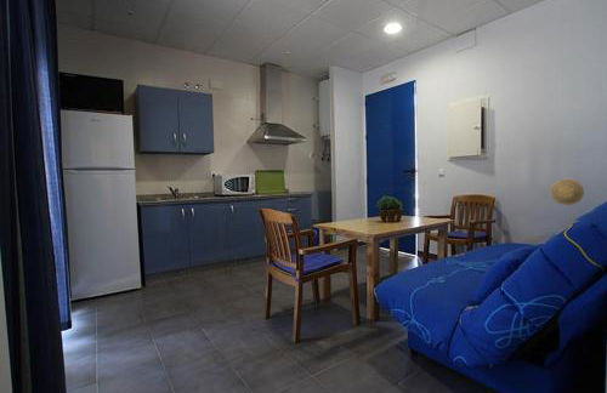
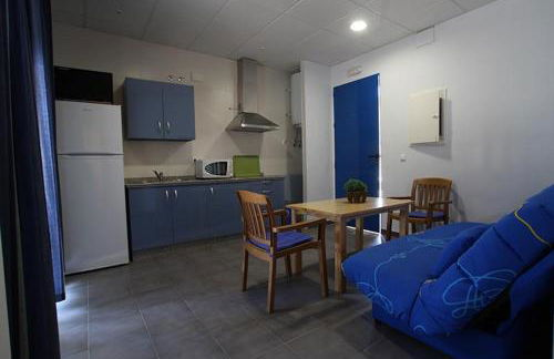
- decorative plate [549,178,585,206]
